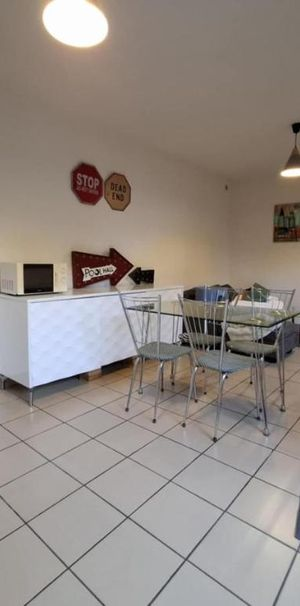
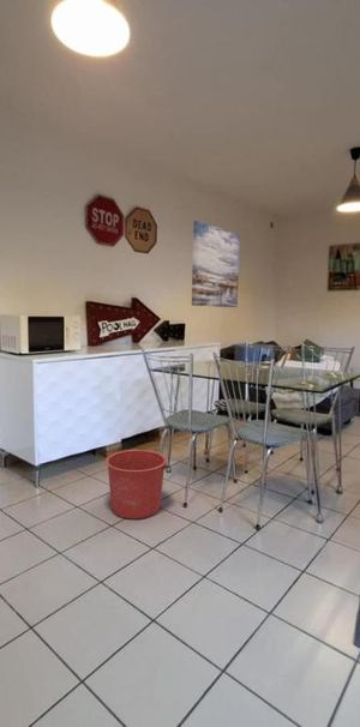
+ bucket [104,449,170,519]
+ wall art [191,220,241,308]
